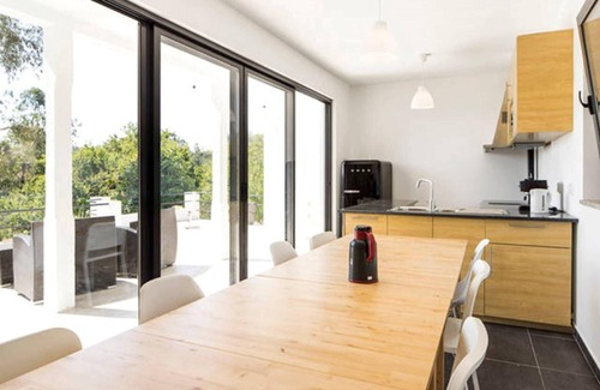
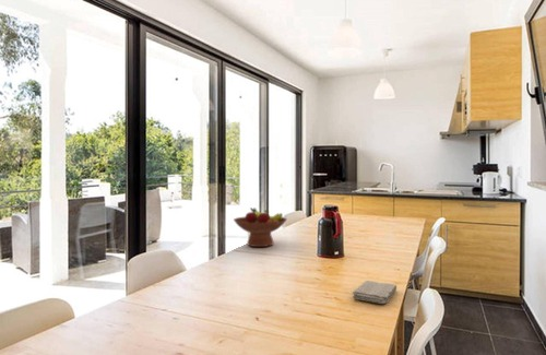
+ washcloth [352,280,397,305]
+ fruit bowl [233,206,288,248]
